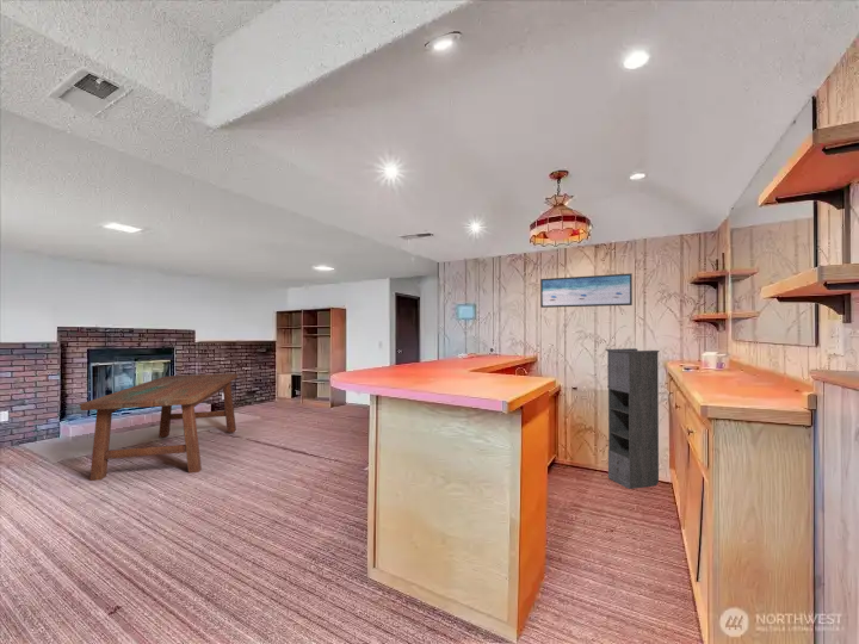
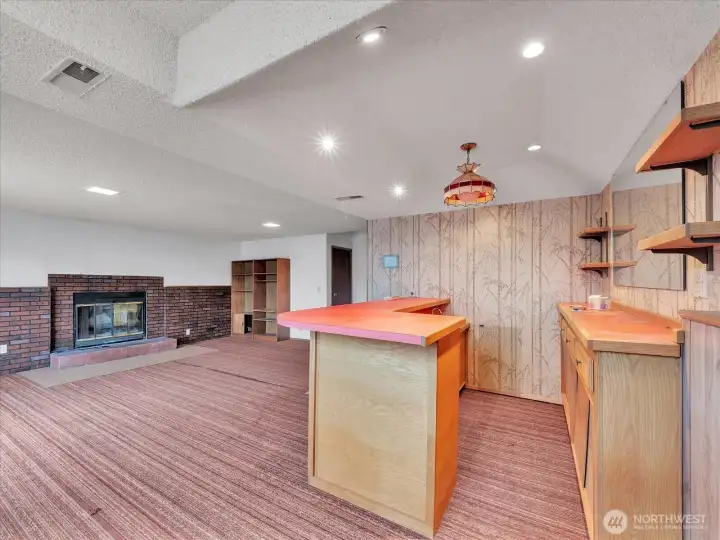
- storage cabinet [605,347,661,490]
- wall art [539,272,634,309]
- dining table [79,372,239,482]
